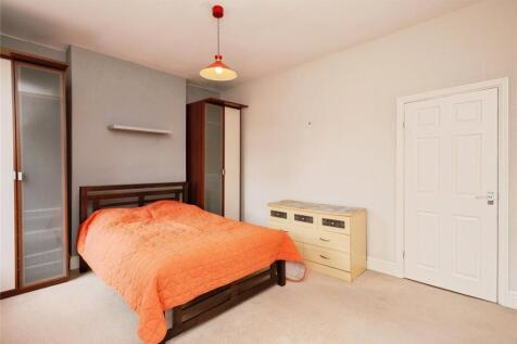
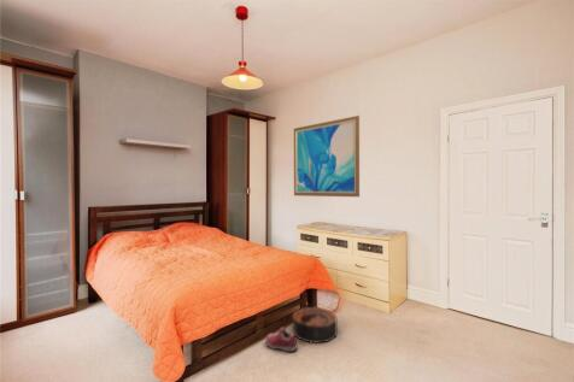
+ basket [292,306,339,345]
+ wall art [293,114,361,198]
+ shoe [264,327,299,353]
